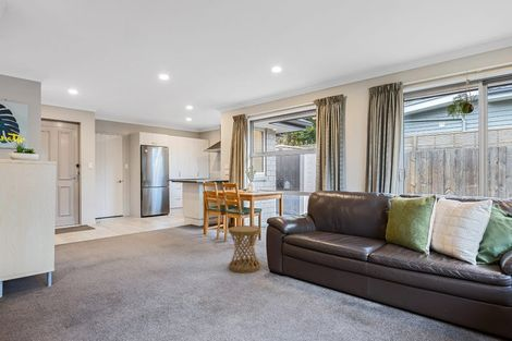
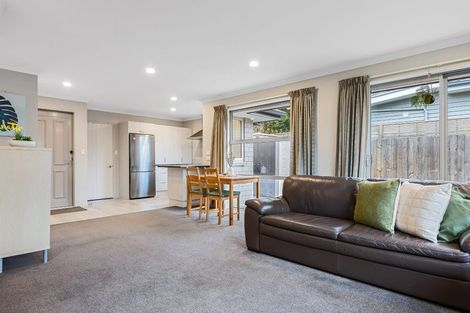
- side table [228,224,261,273]
